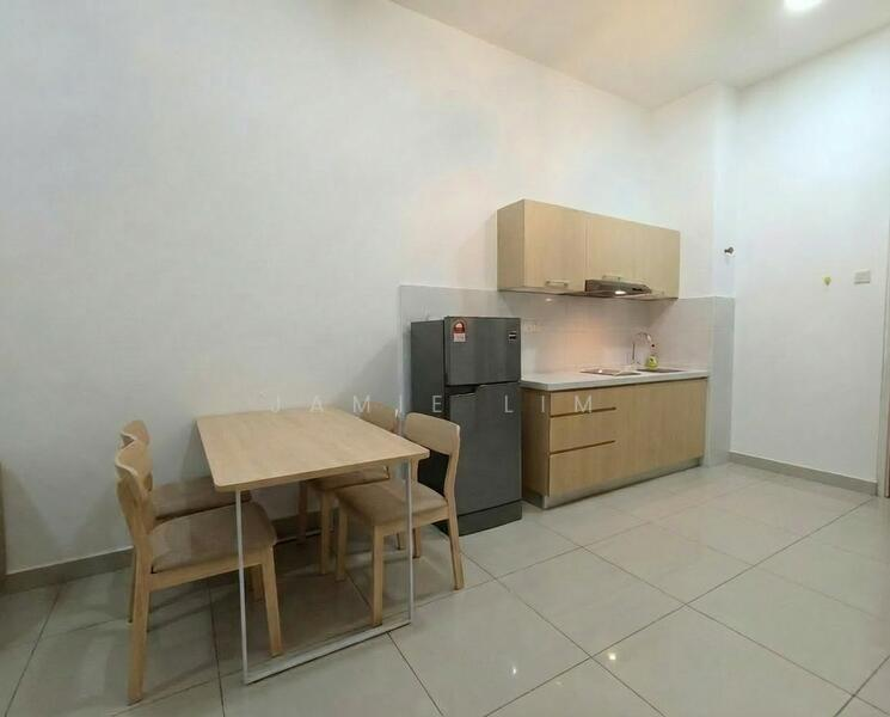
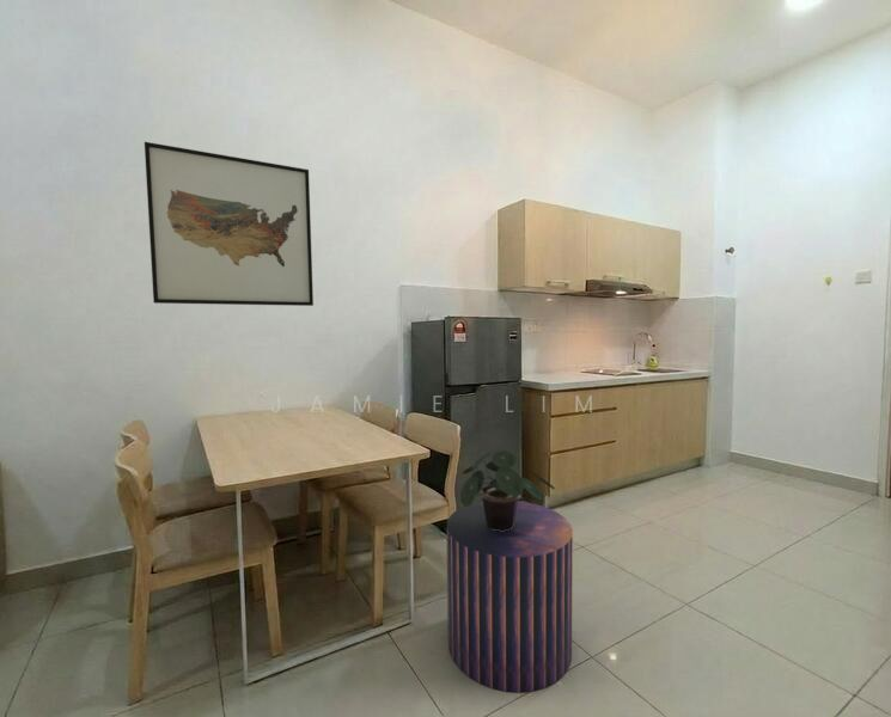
+ wall art [144,141,315,307]
+ stool [445,500,574,694]
+ potted plant [459,451,556,532]
